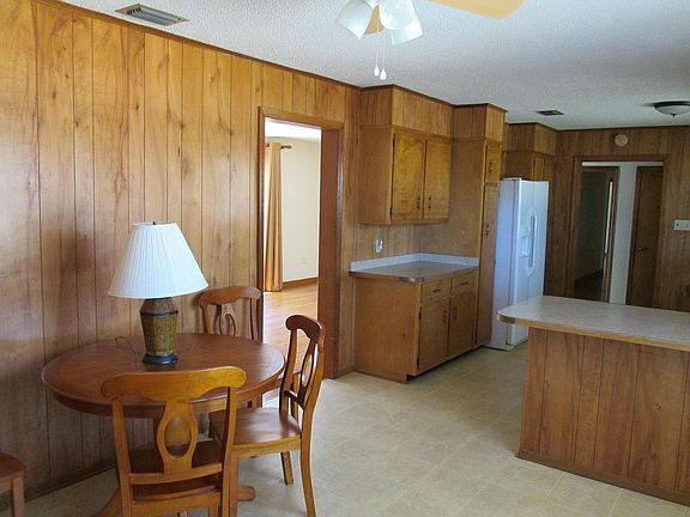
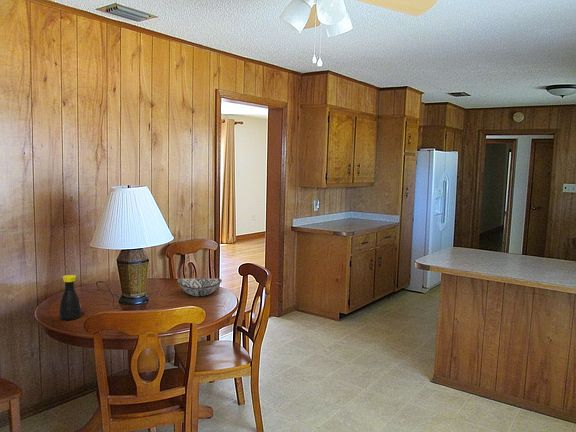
+ bottle [58,274,82,321]
+ decorative bowl [176,277,223,297]
